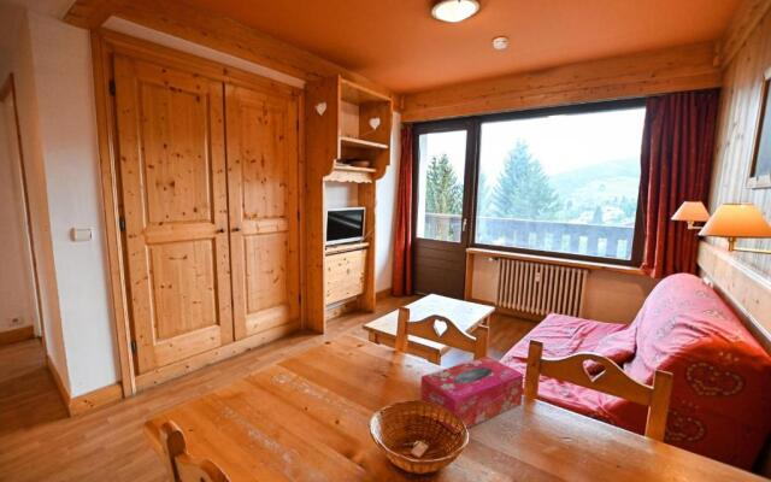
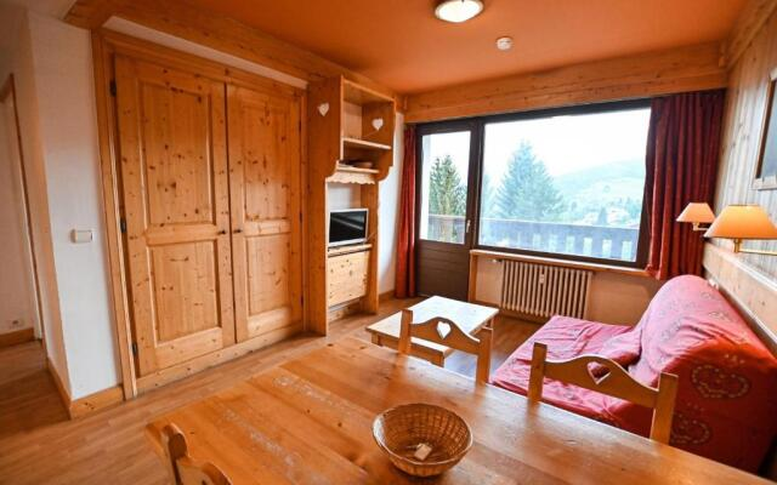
- tissue box [419,355,524,435]
